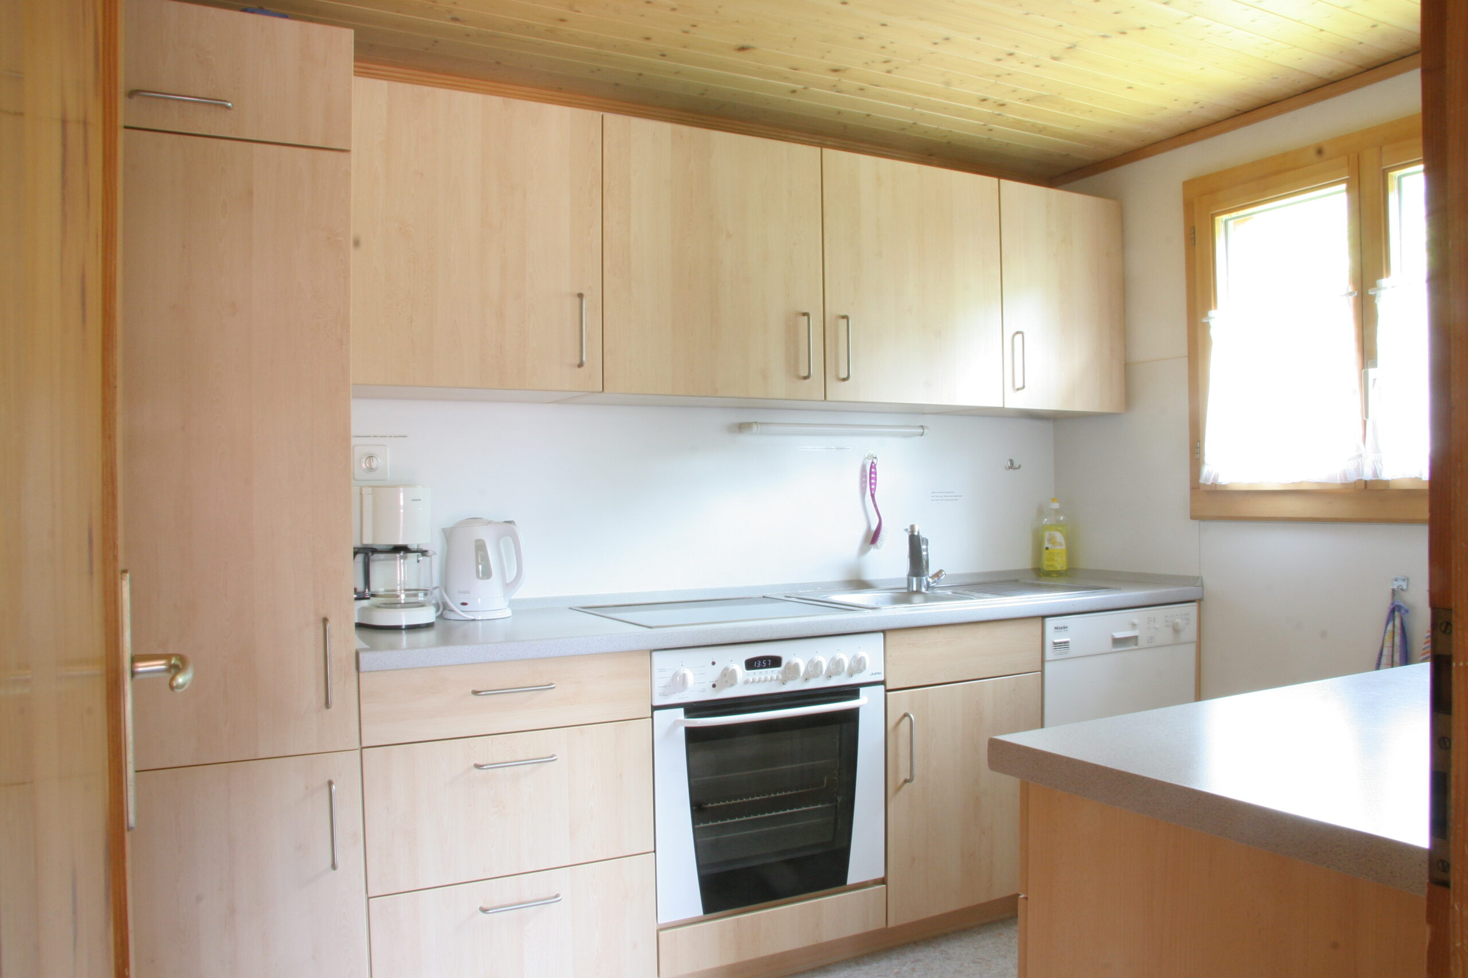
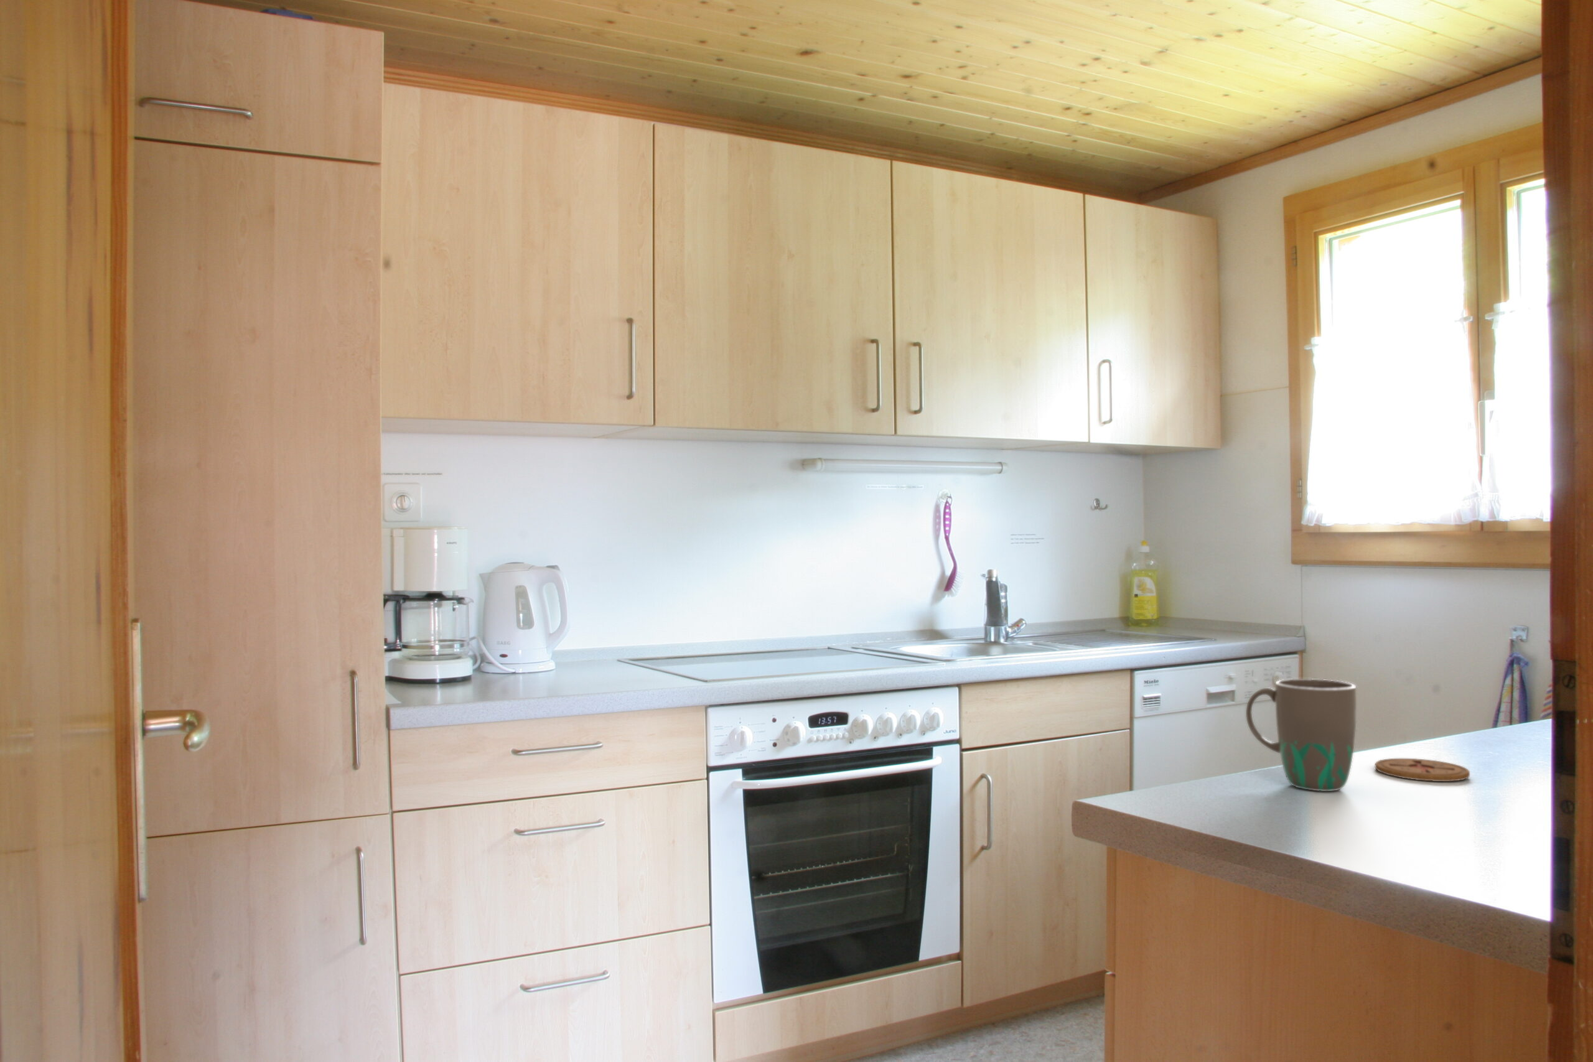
+ mug [1246,678,1357,792]
+ coaster [1375,757,1471,782]
